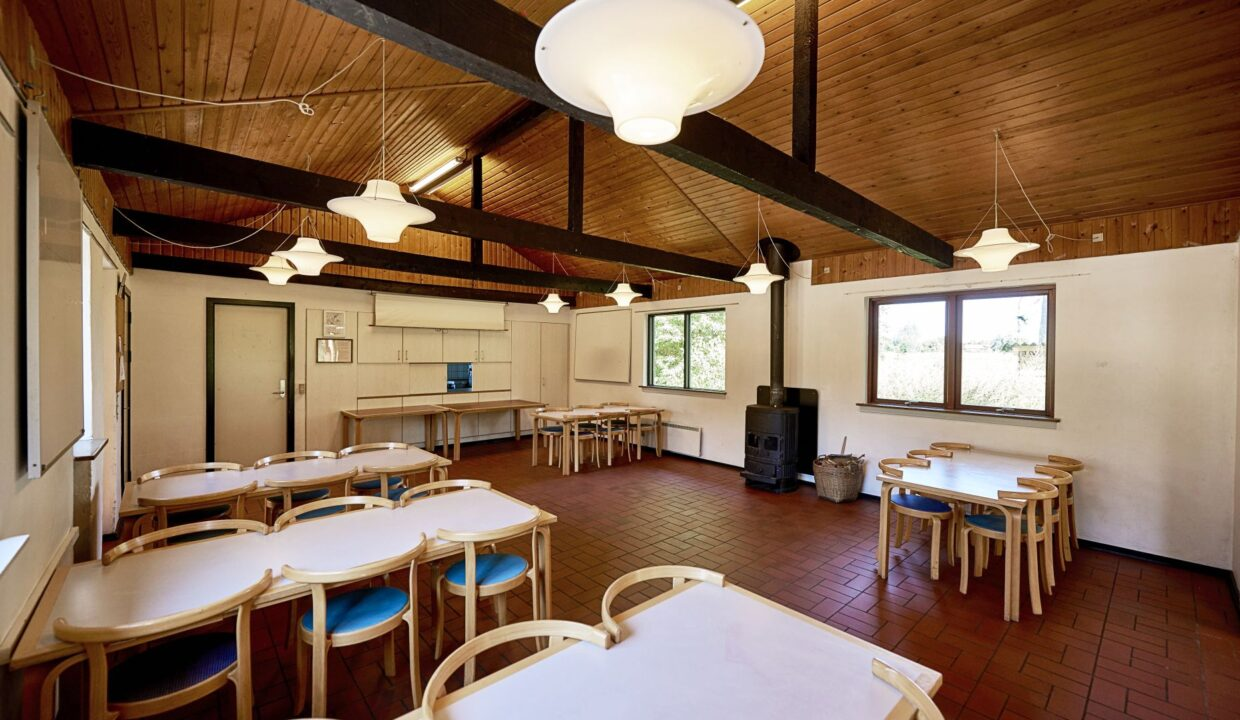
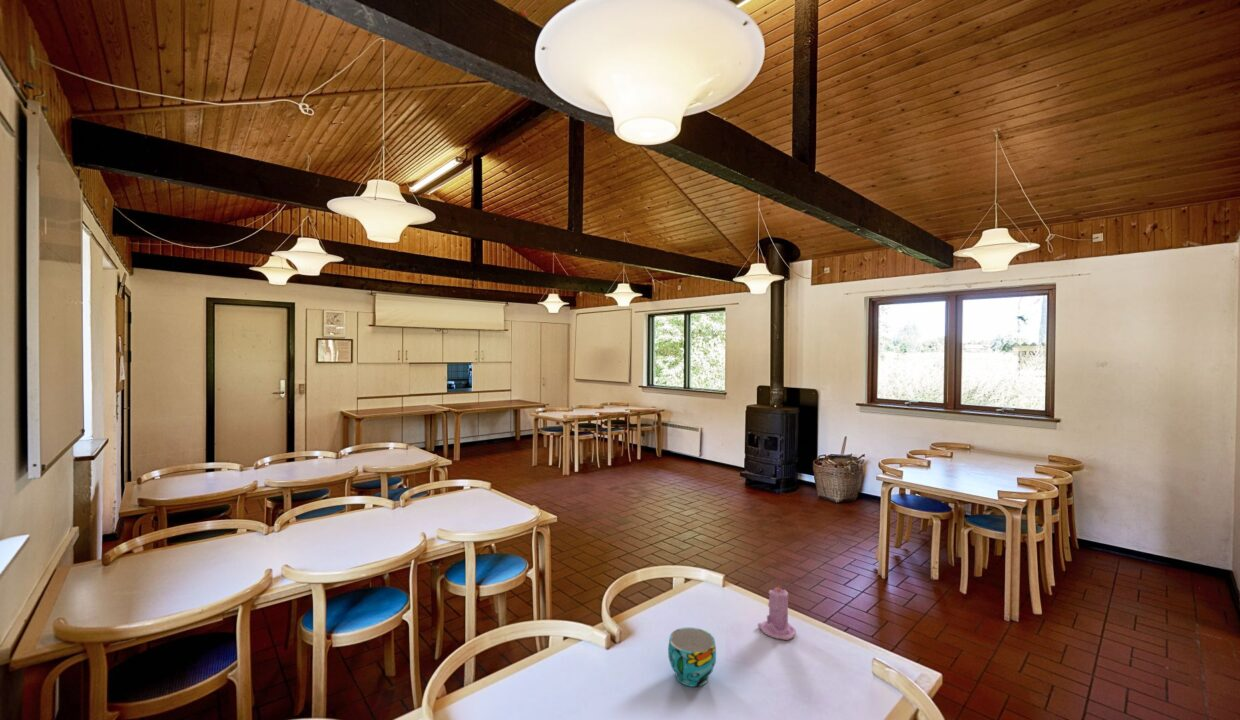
+ cup [667,626,717,688]
+ candle [757,586,797,641]
